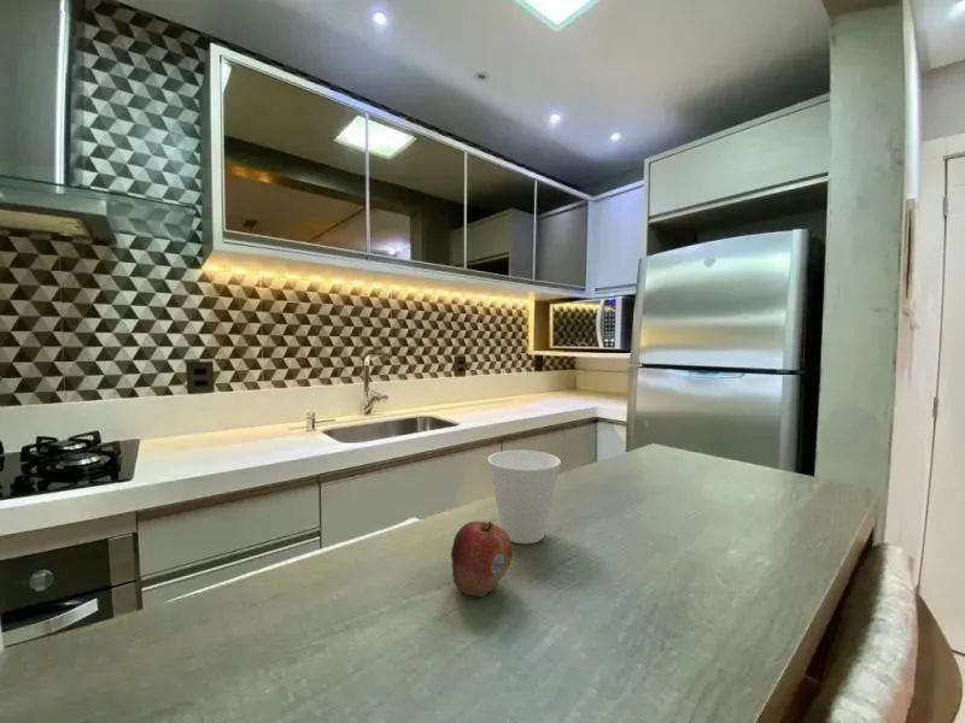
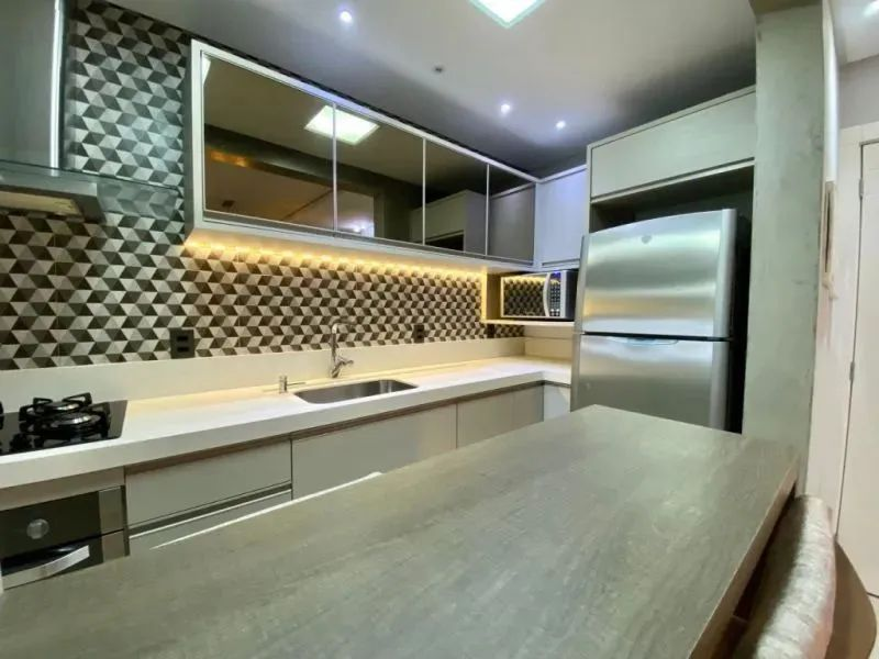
- cup [486,449,562,545]
- fruit [450,521,514,598]
